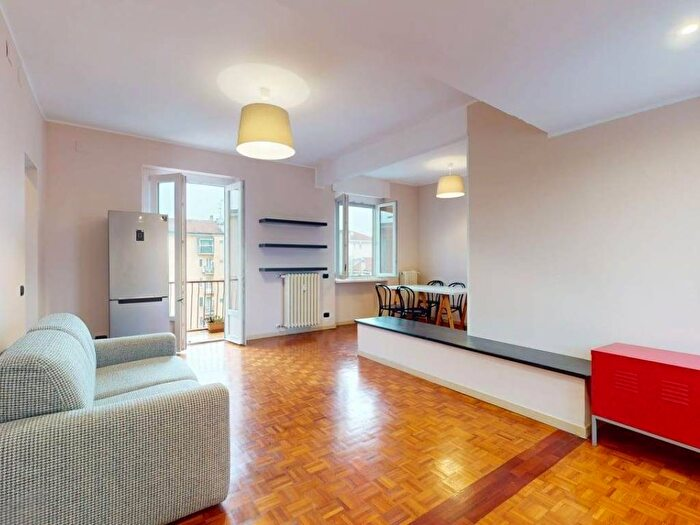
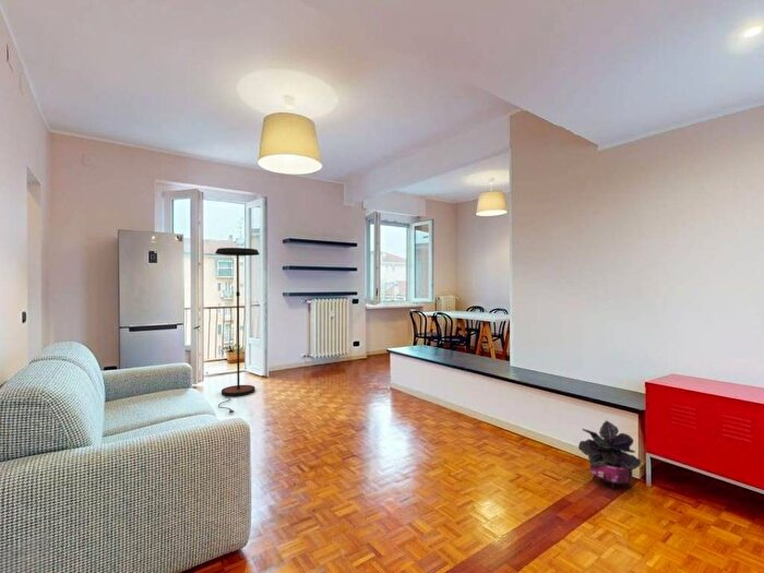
+ floor lamp [214,247,261,414]
+ potted plant [577,419,642,490]
